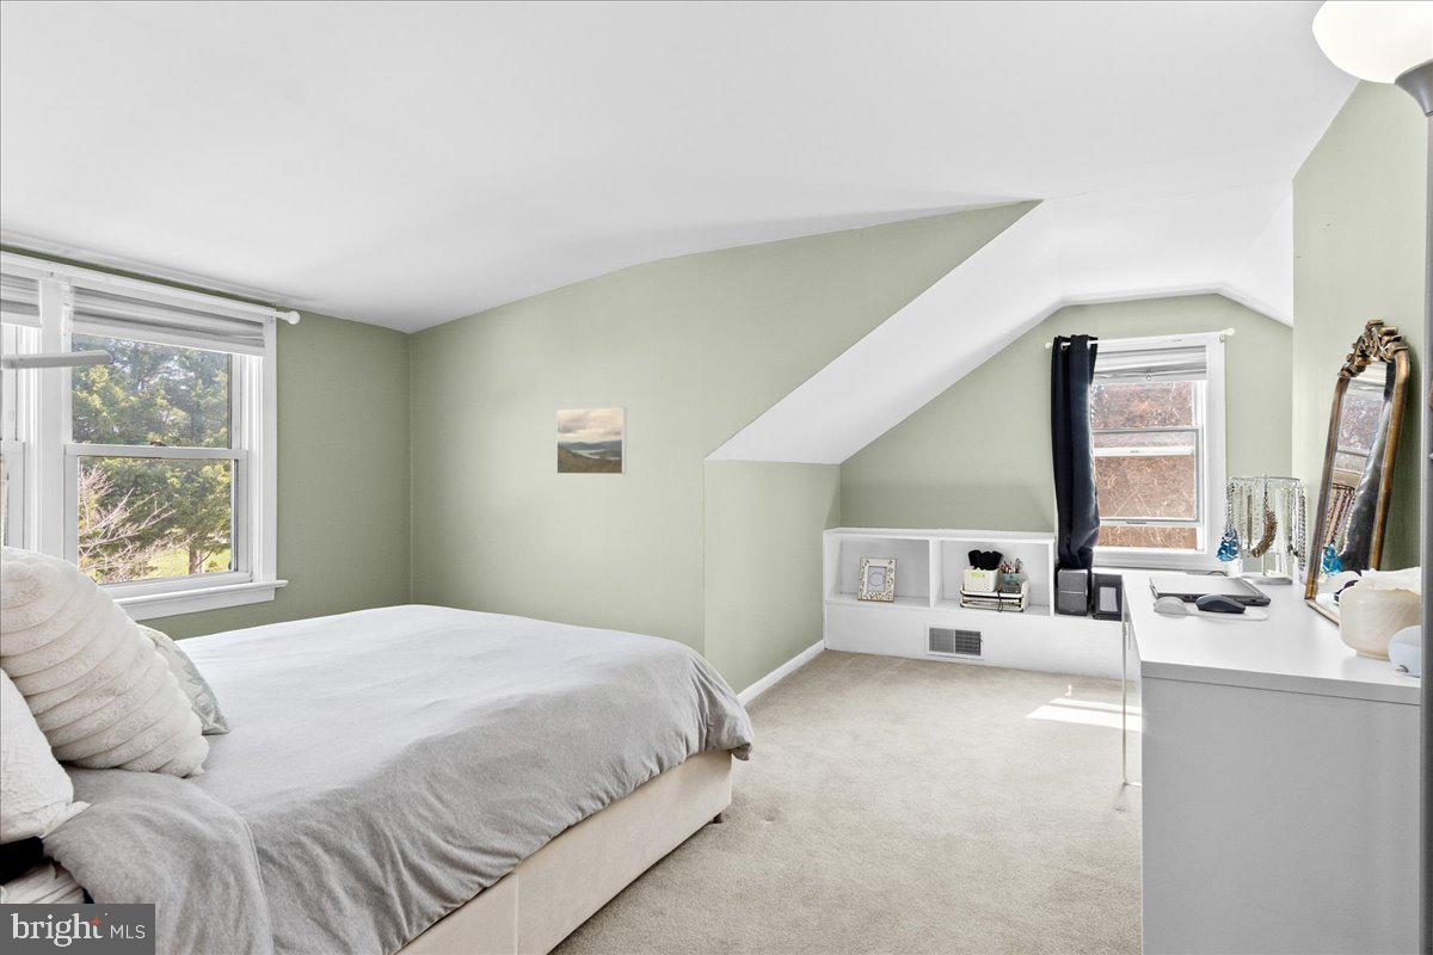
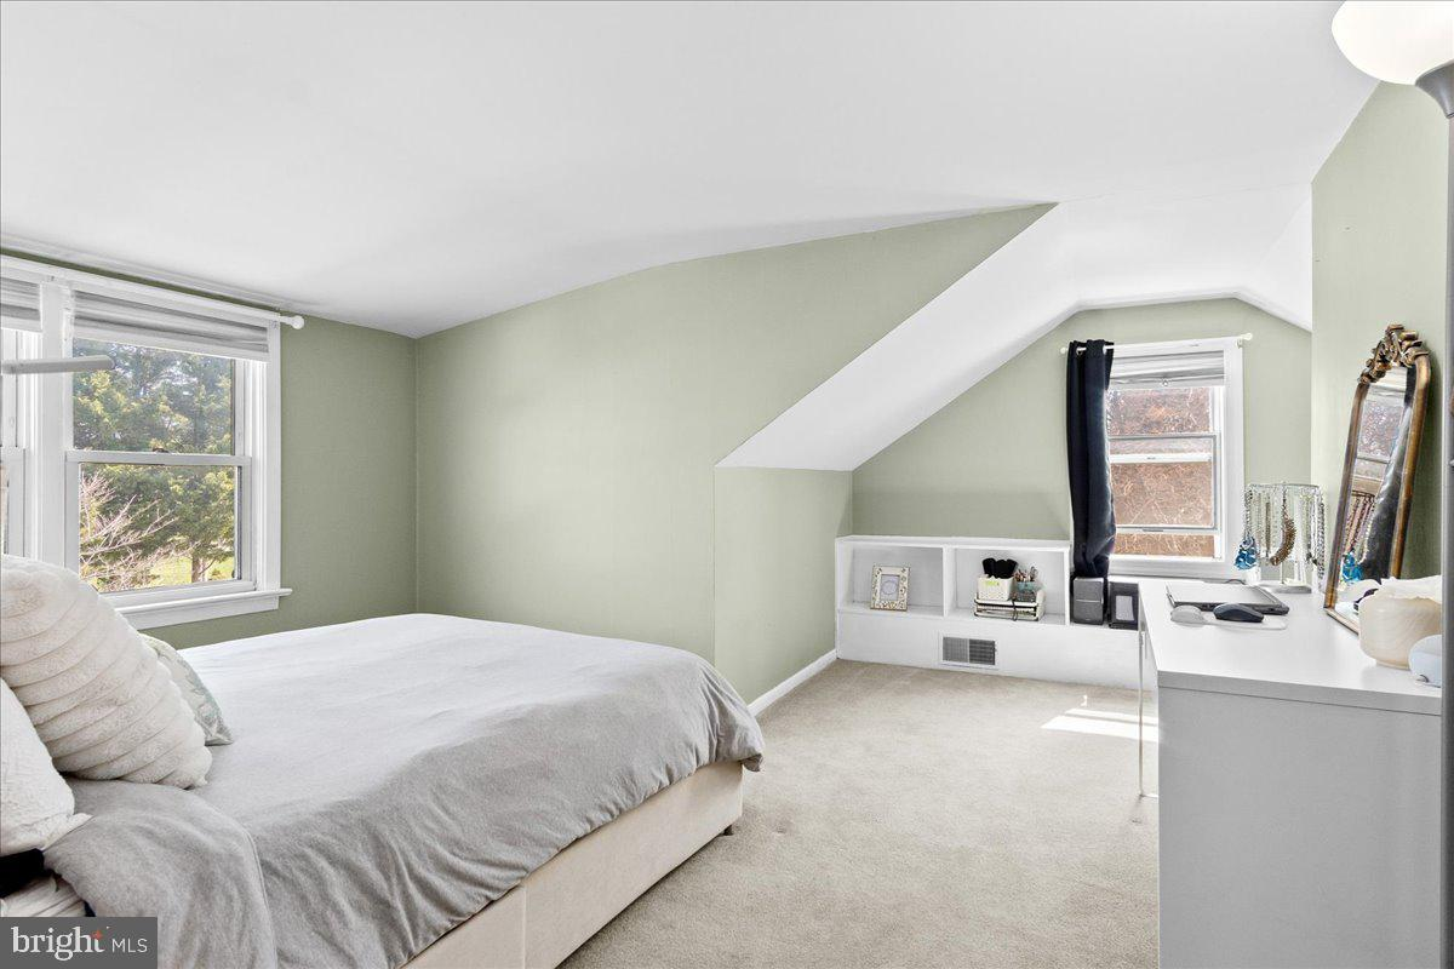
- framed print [555,407,627,475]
